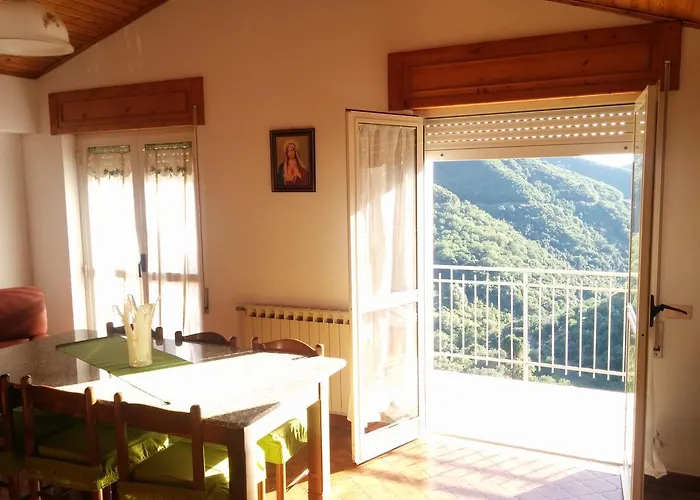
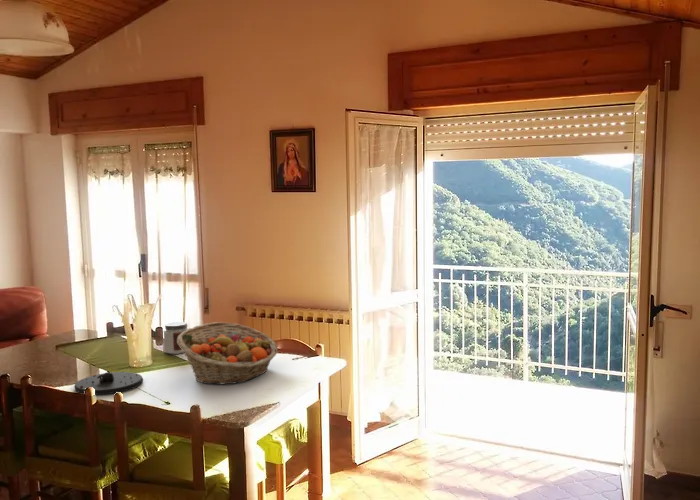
+ fruit basket [177,321,279,386]
+ plate [73,371,144,396]
+ jar [162,321,190,355]
